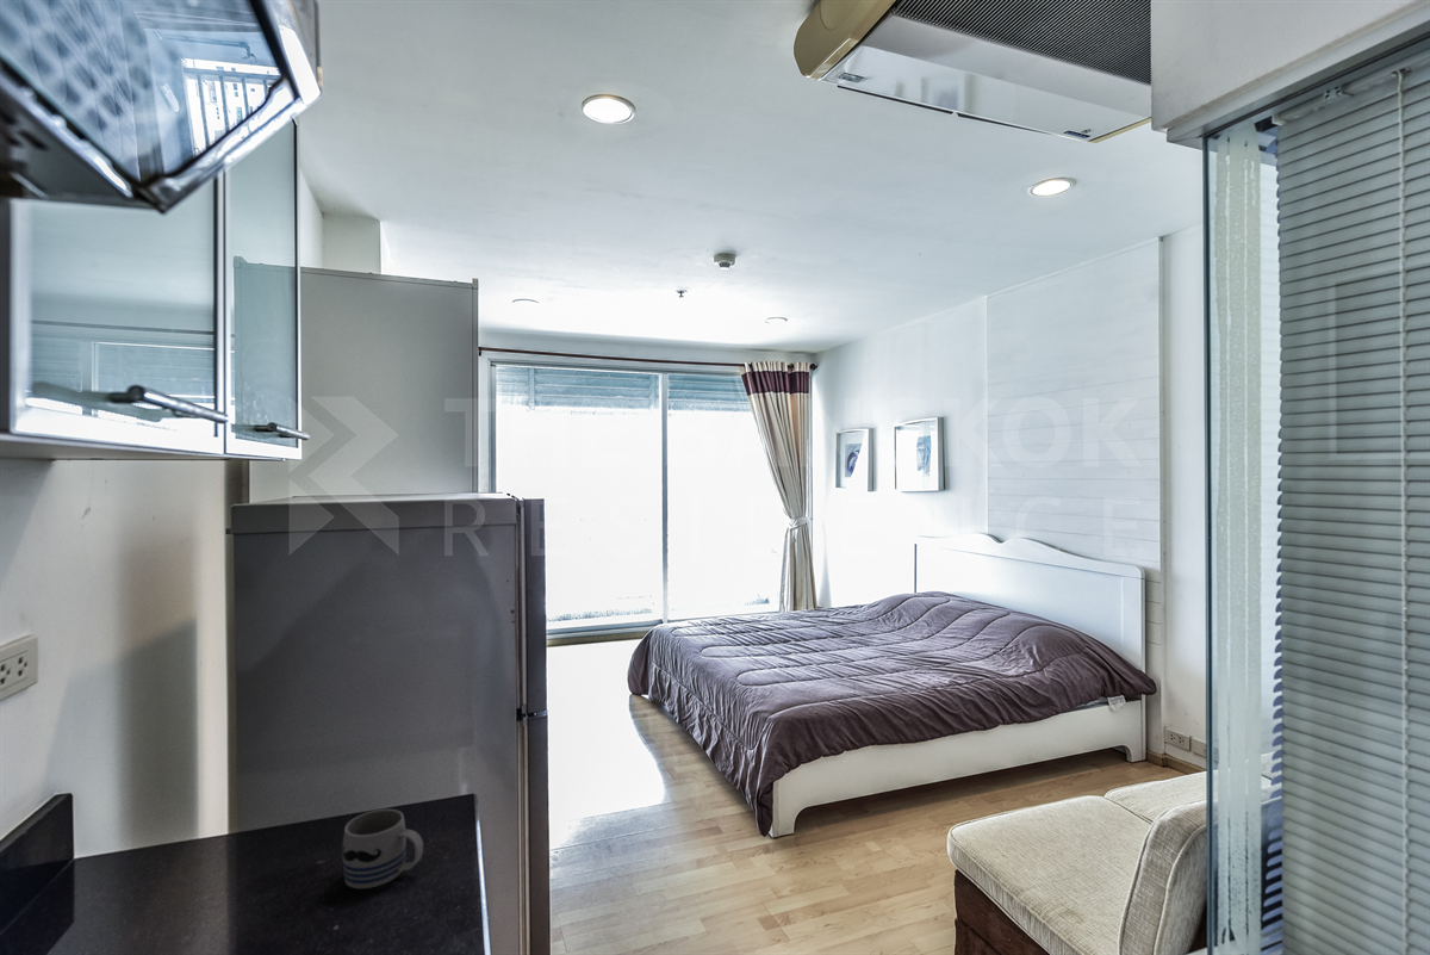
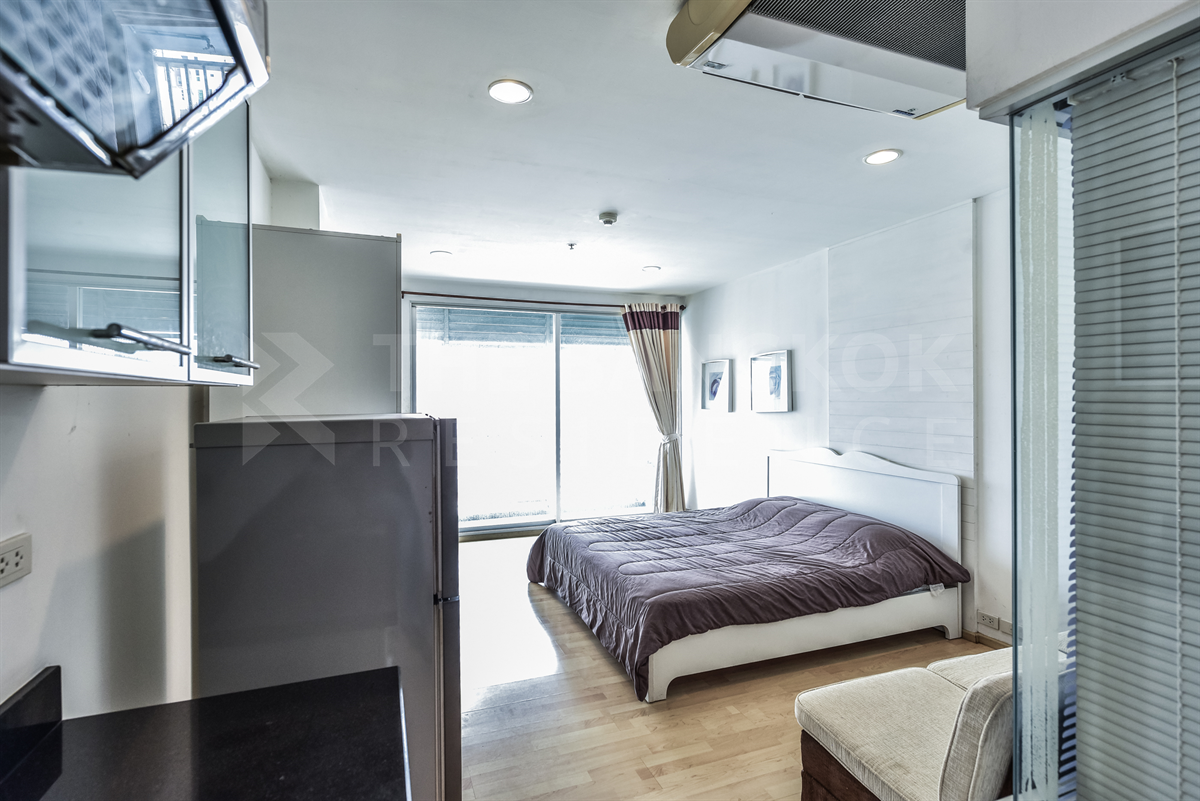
- mug [341,808,424,889]
